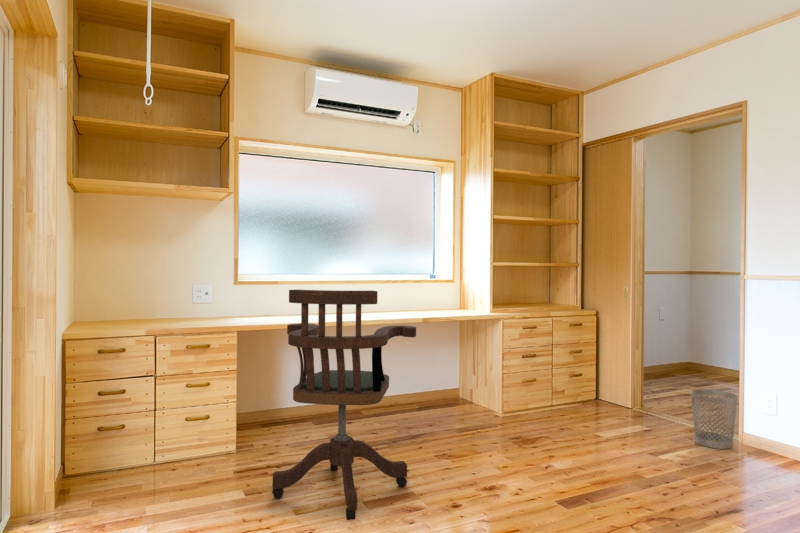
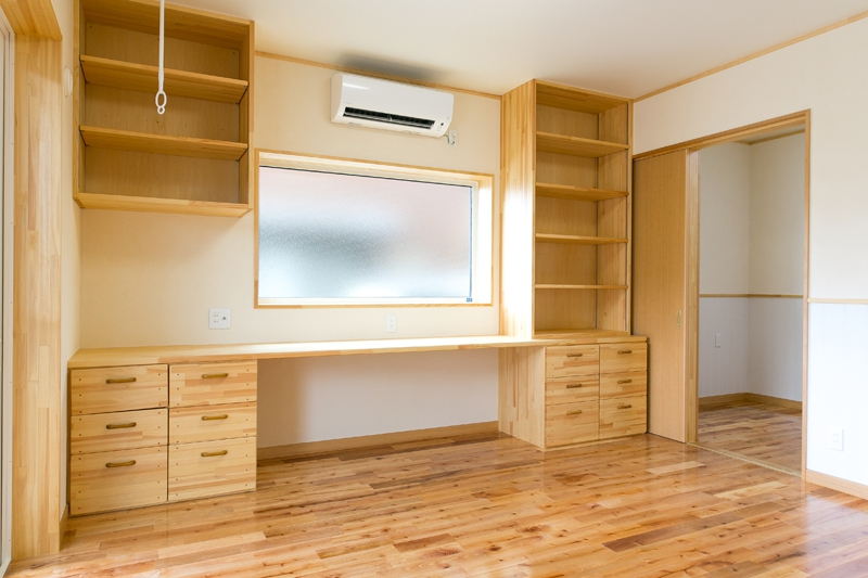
- wastebasket [690,388,739,450]
- office chair [271,289,417,521]
